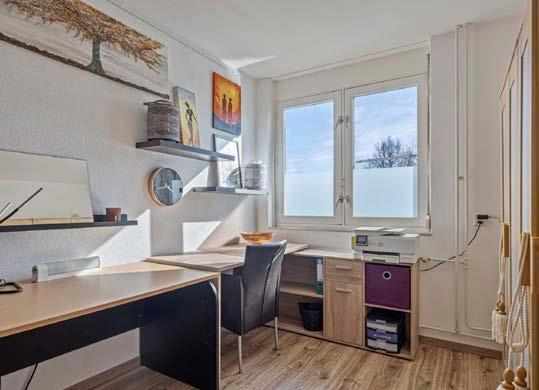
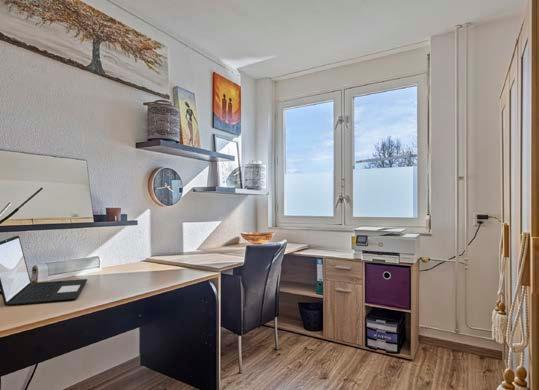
+ laptop [0,235,89,307]
